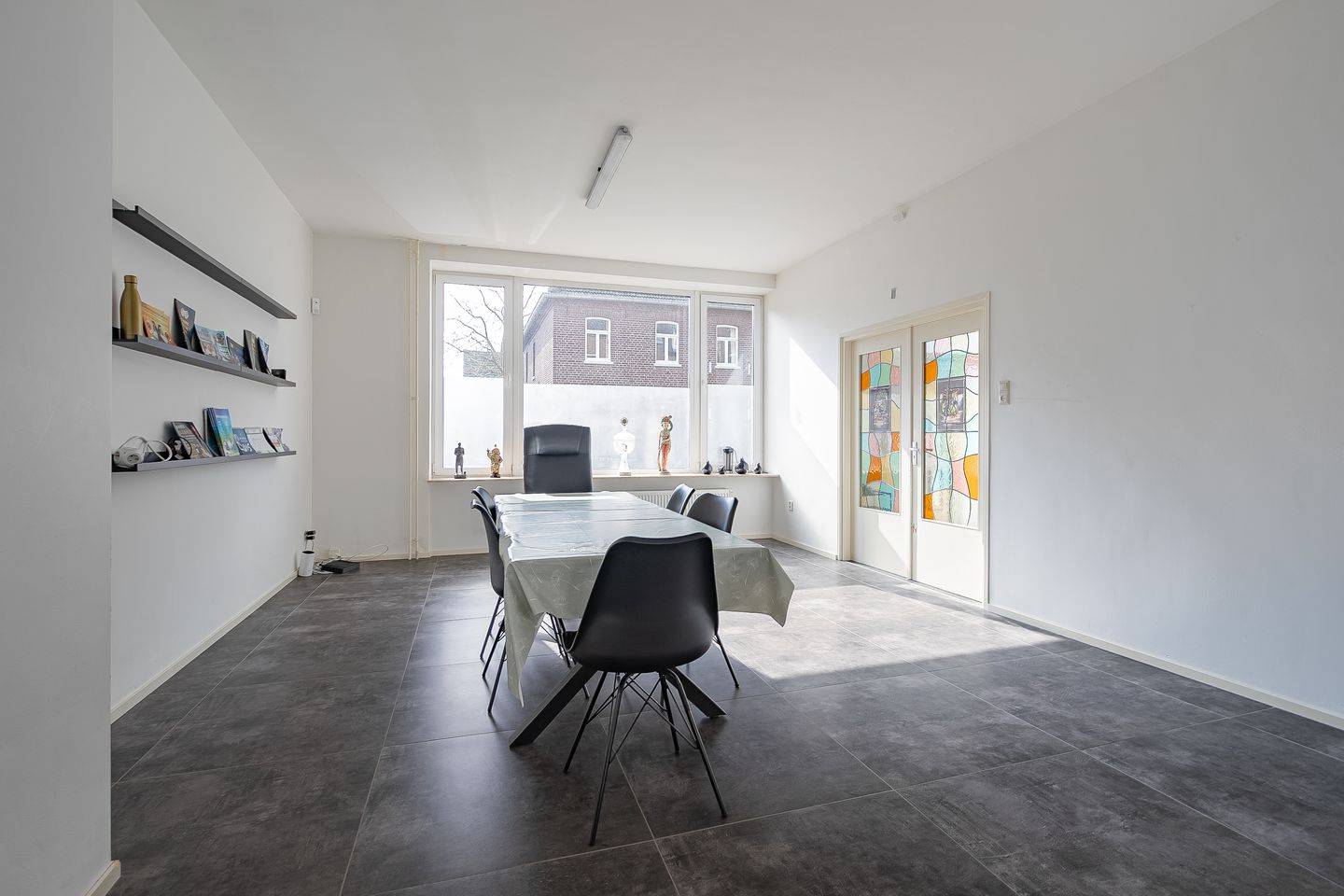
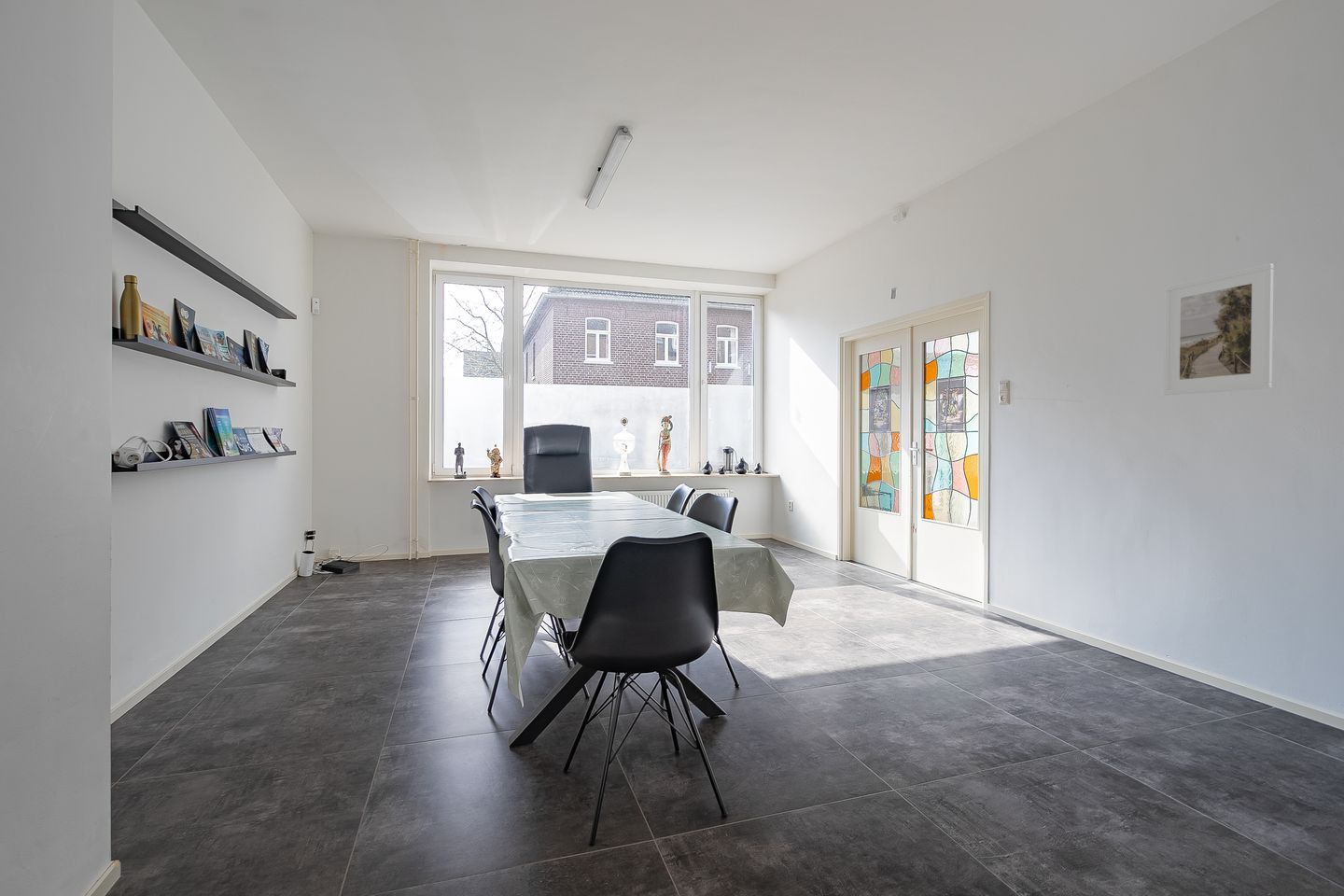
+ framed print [1163,262,1274,396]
